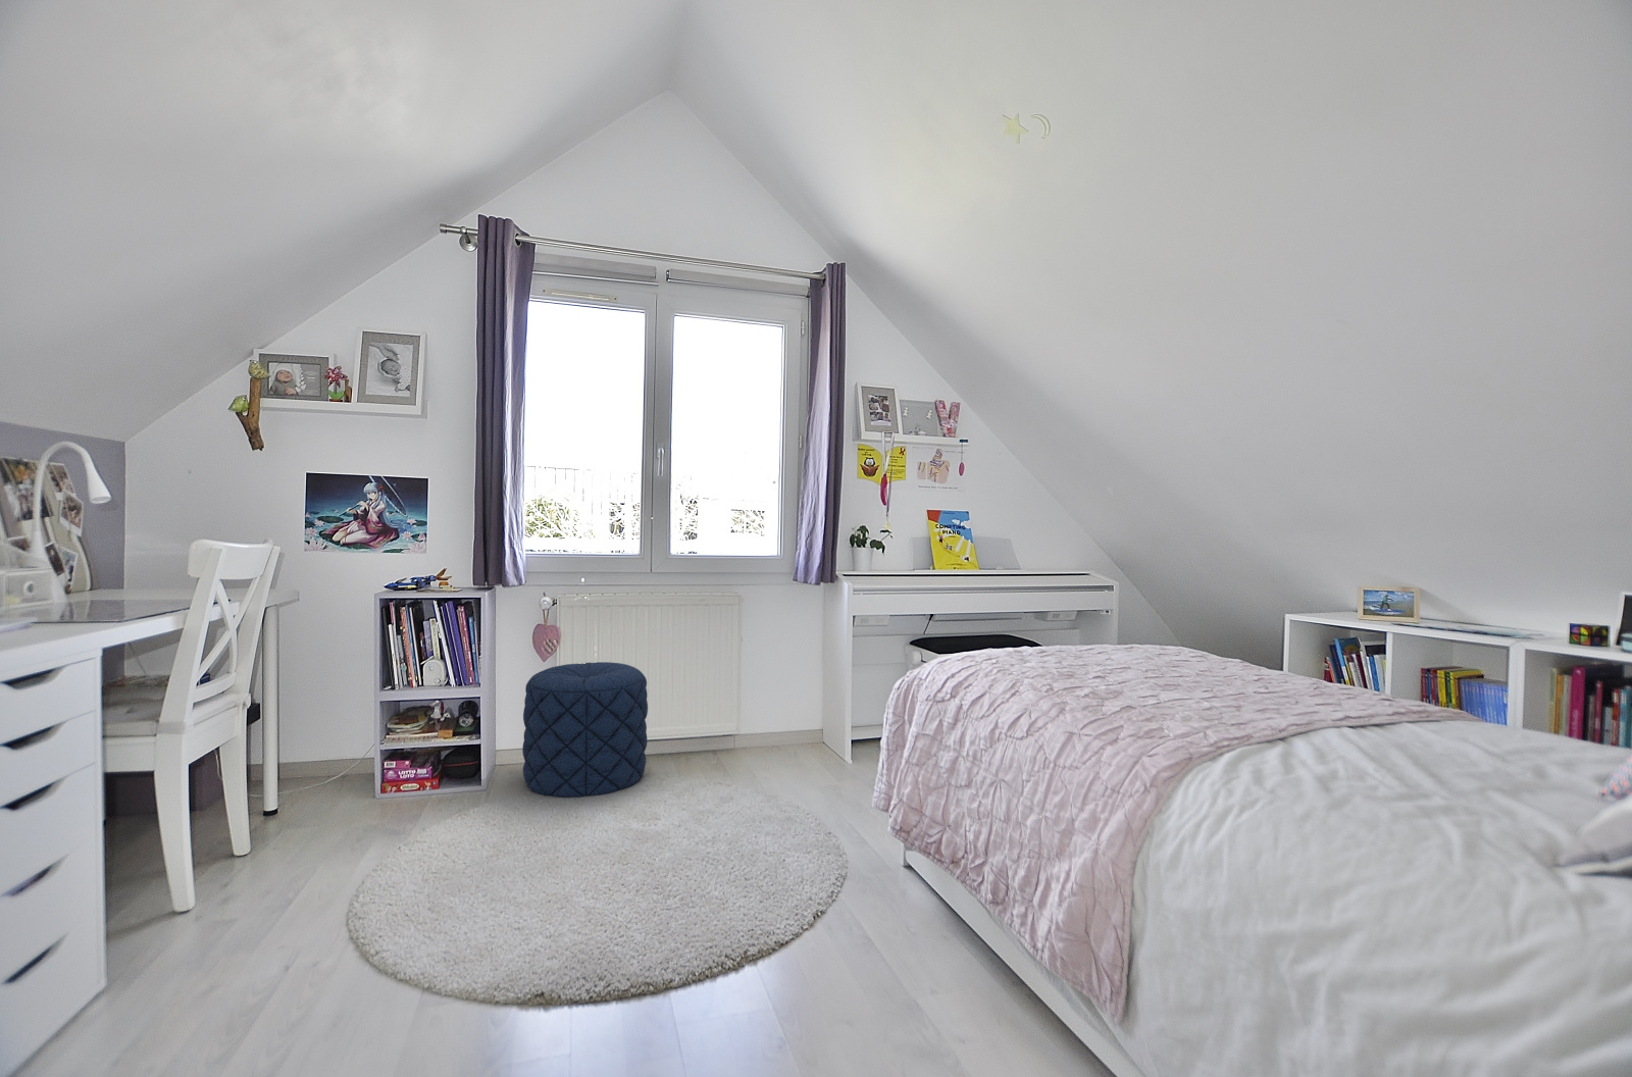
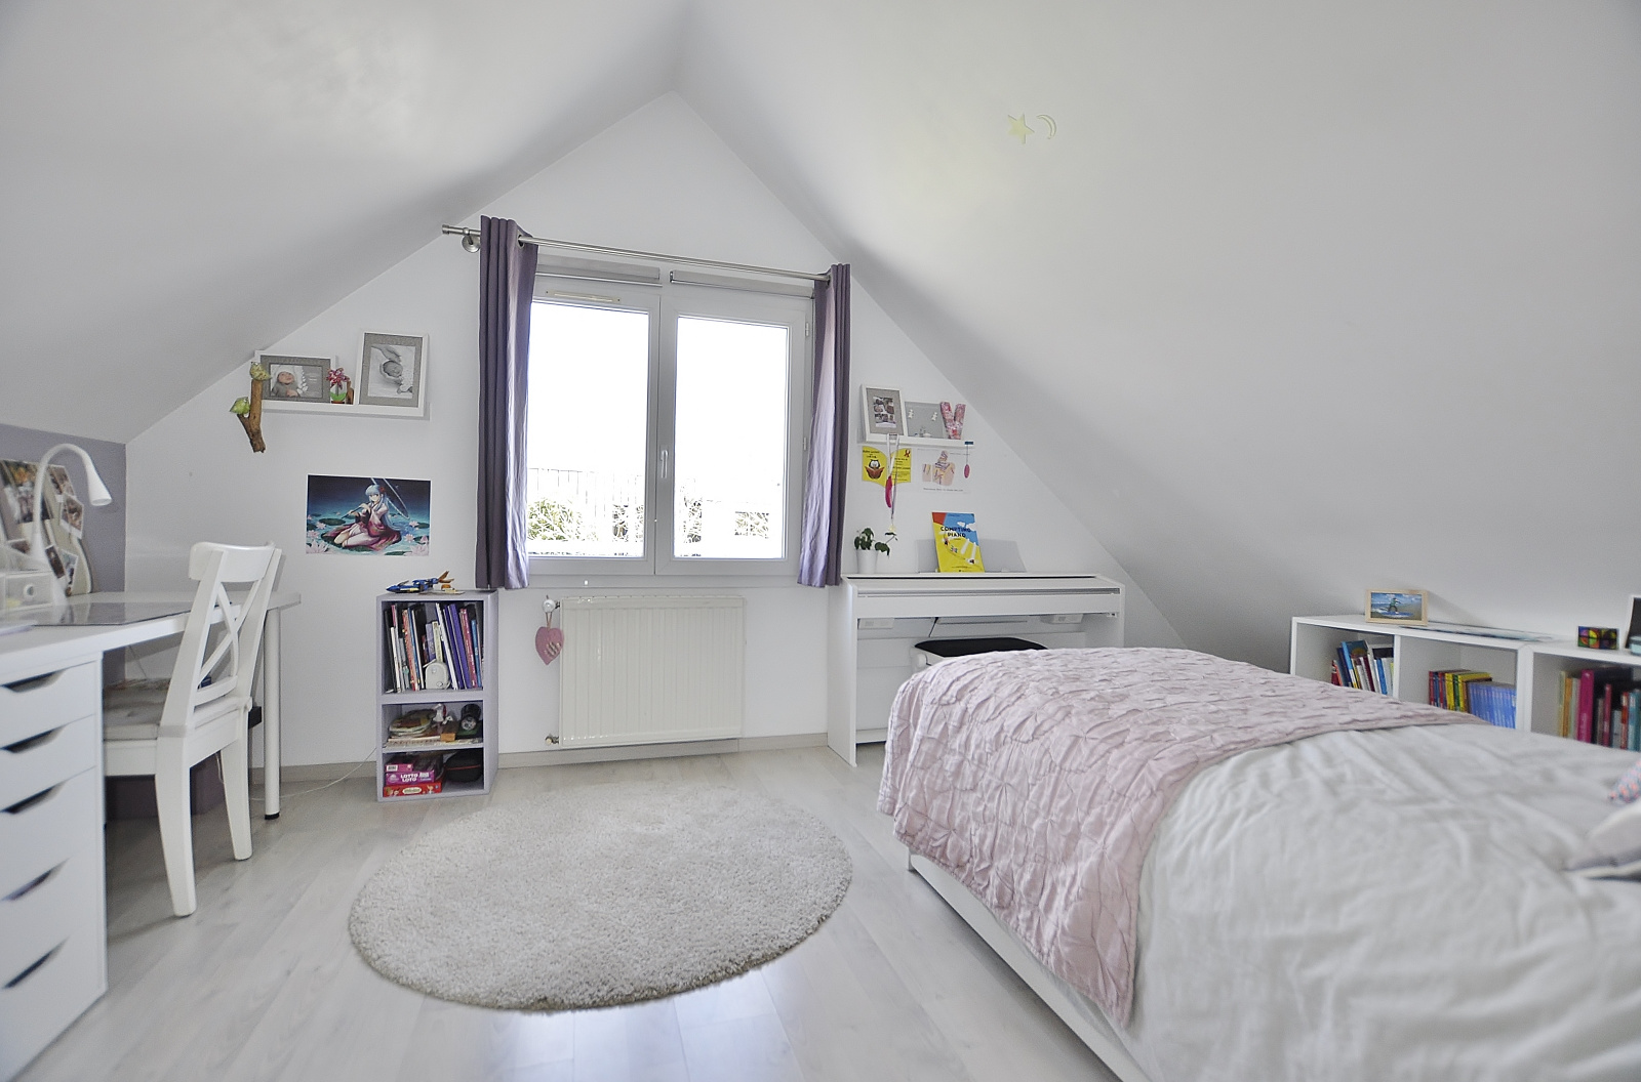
- pouf [522,661,649,798]
